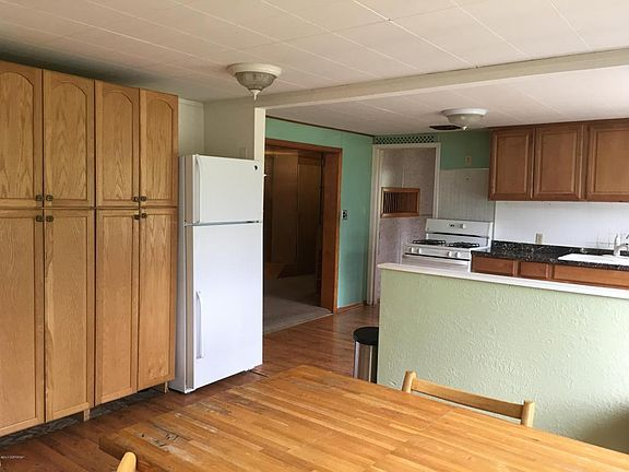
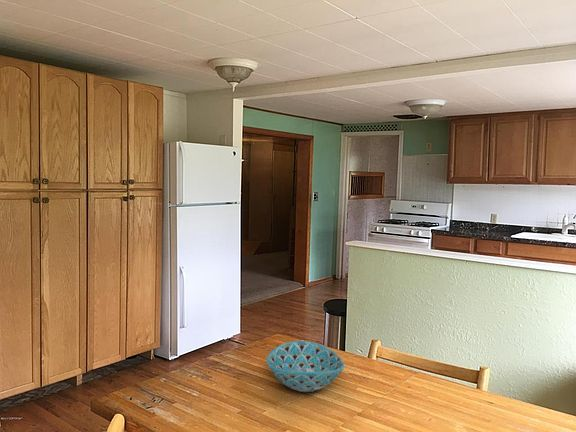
+ bowl [266,340,345,393]
